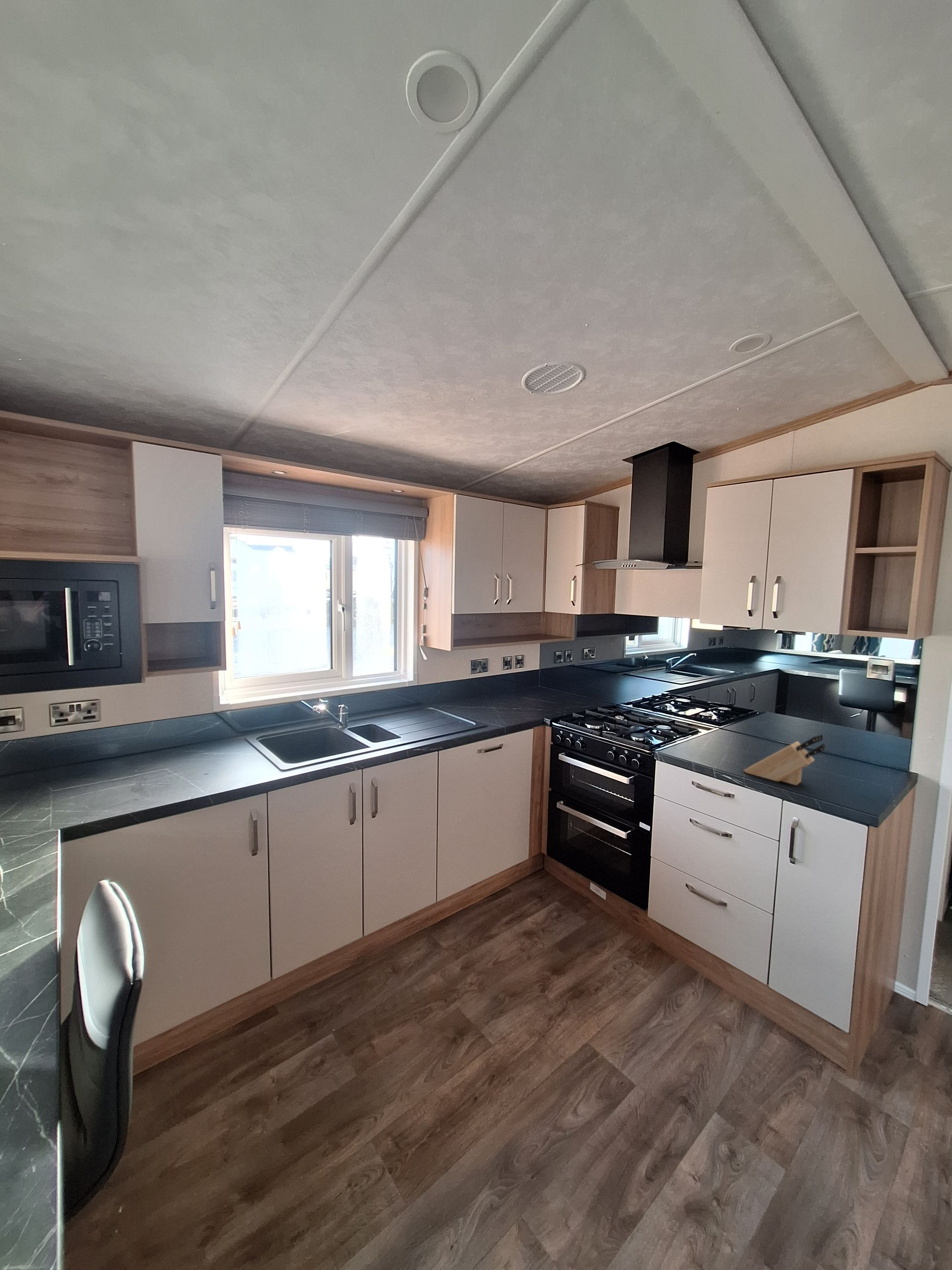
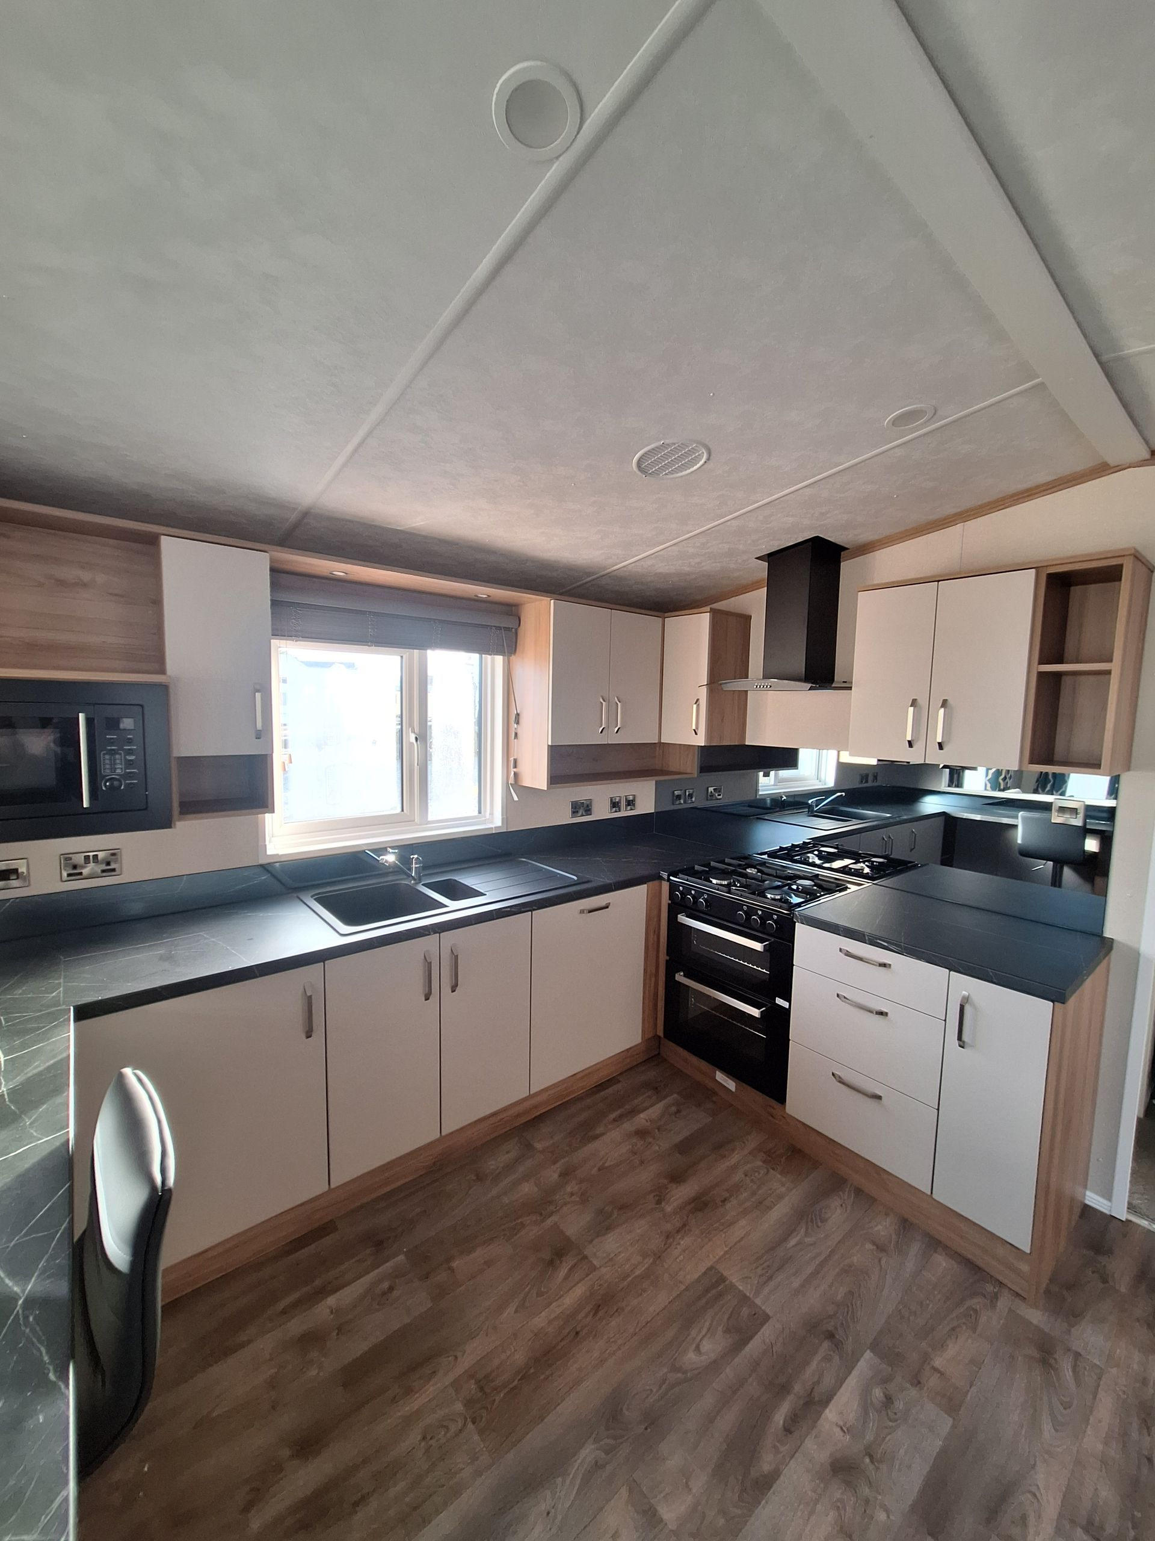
- knife block [744,734,826,786]
